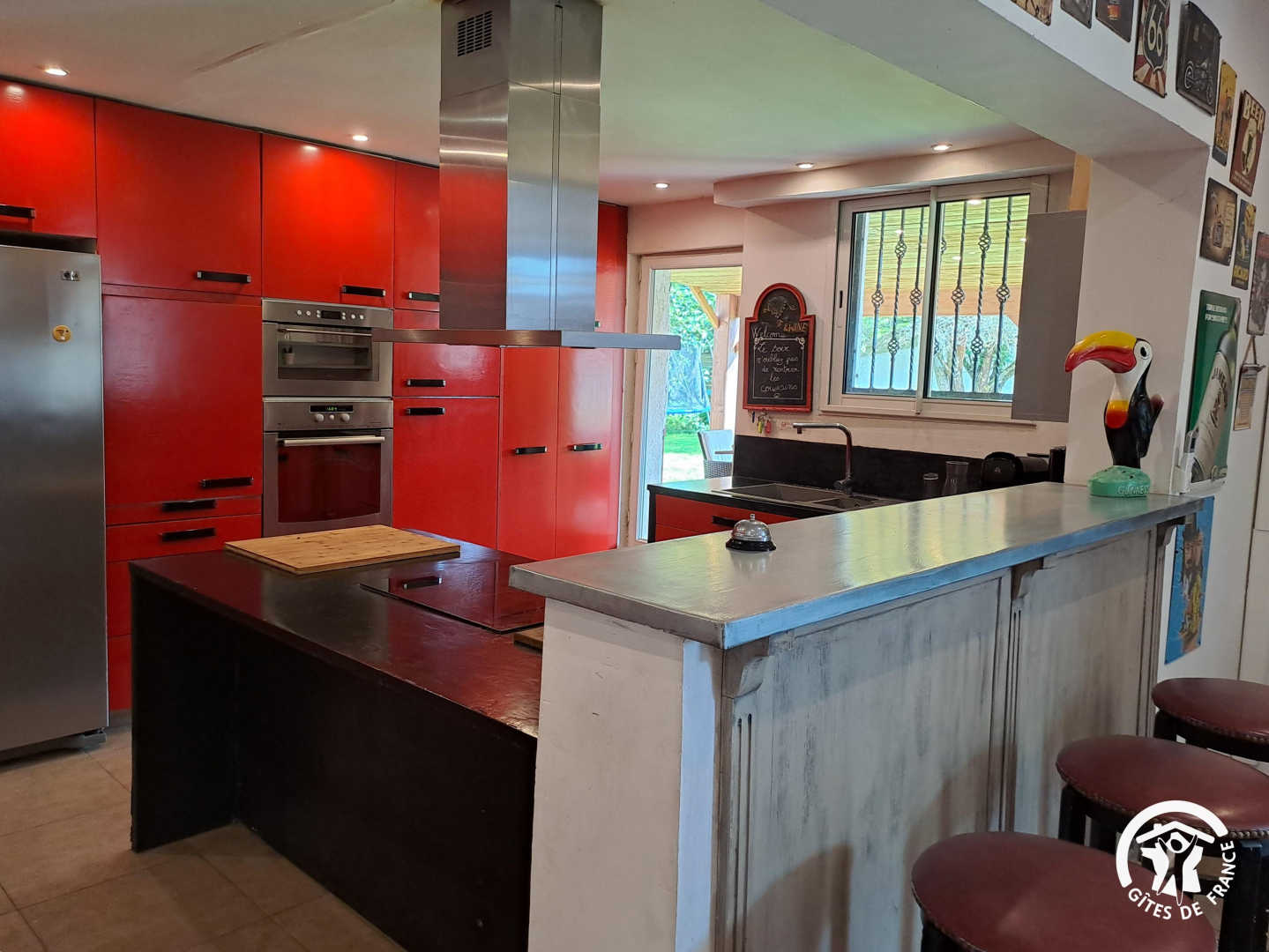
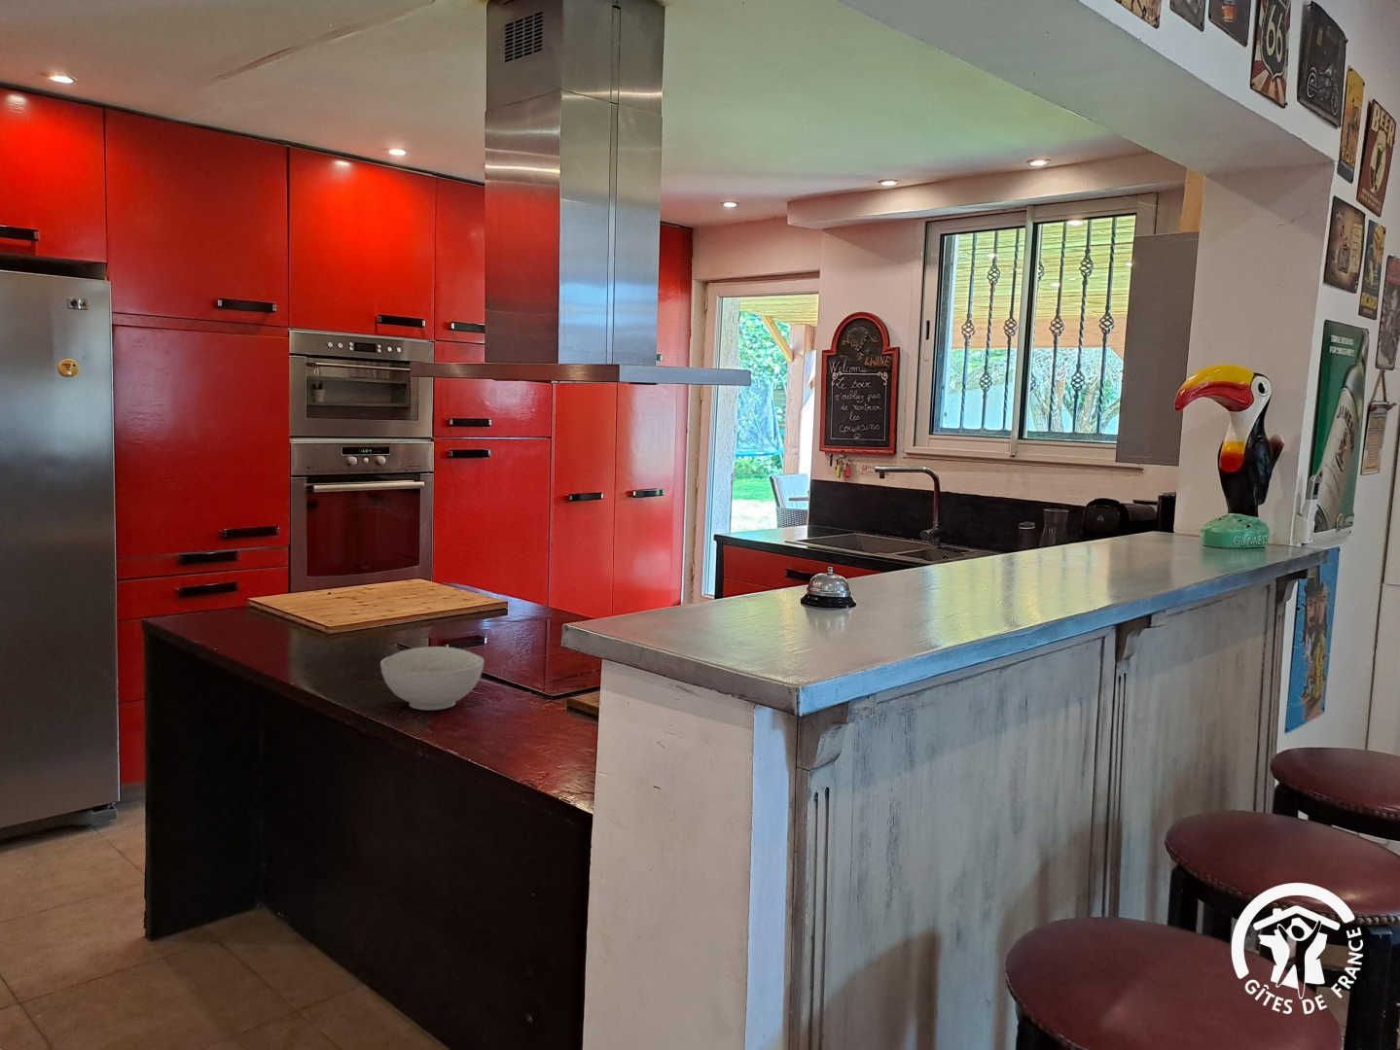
+ bowl [380,645,484,710]
